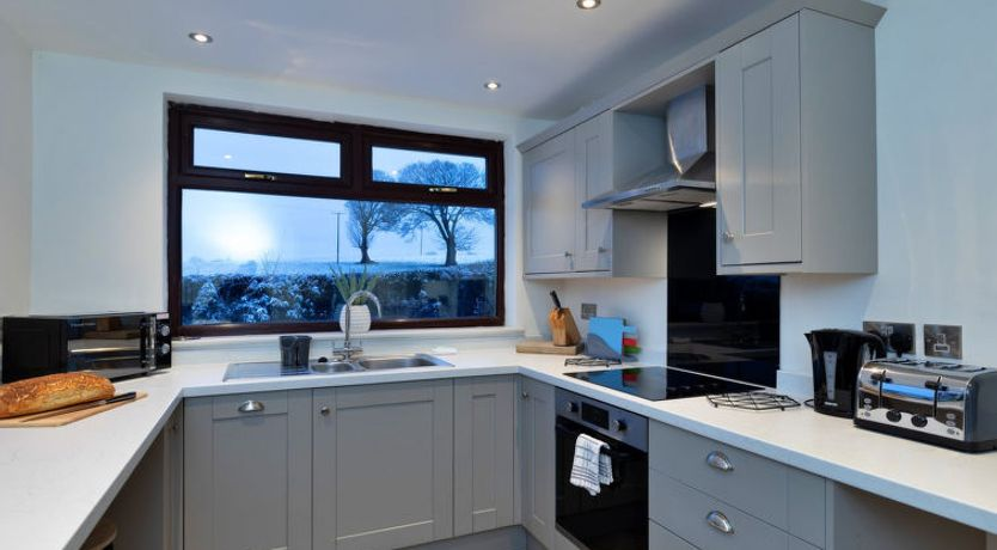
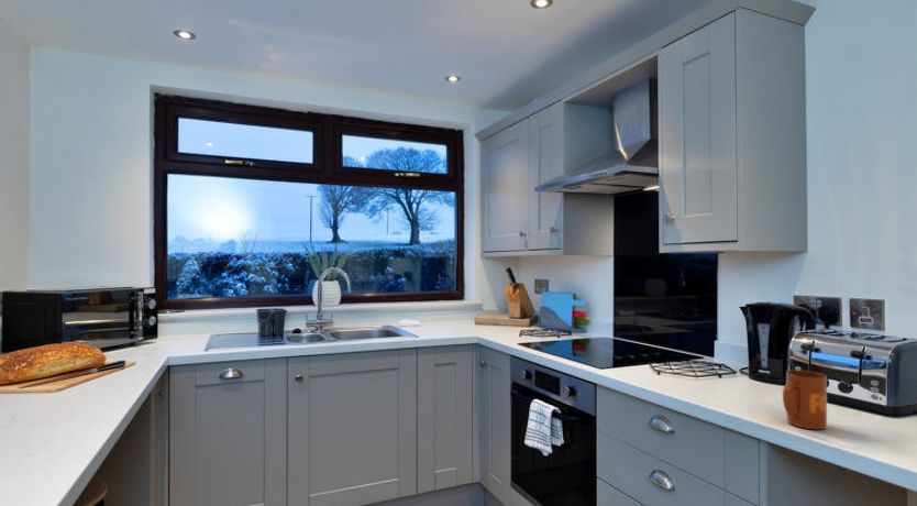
+ mug [782,370,828,431]
